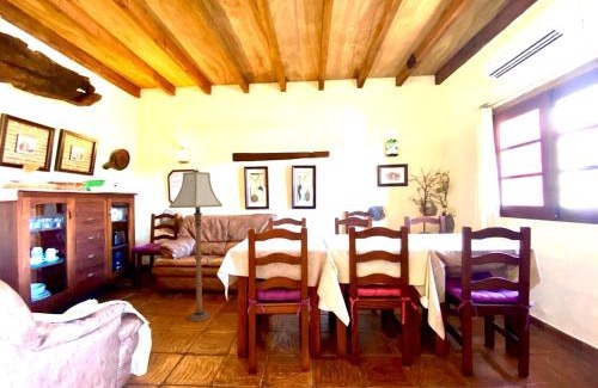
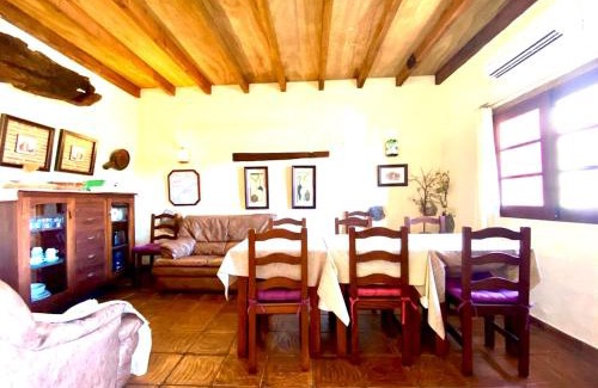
- floor lamp [167,168,224,322]
